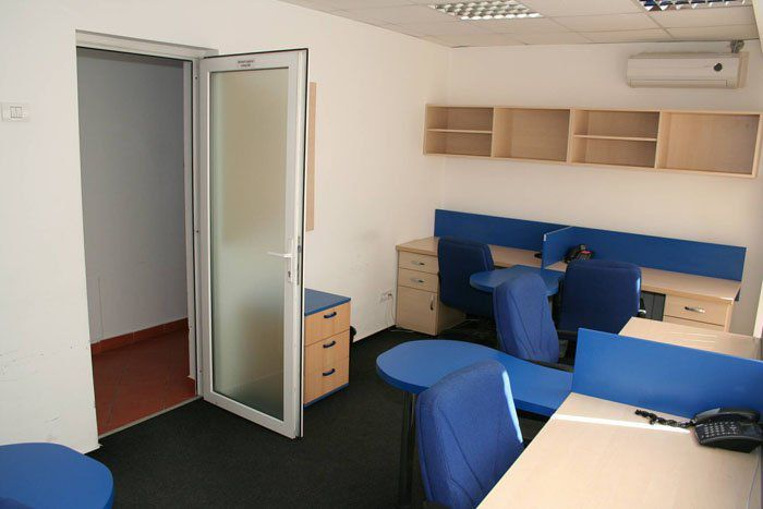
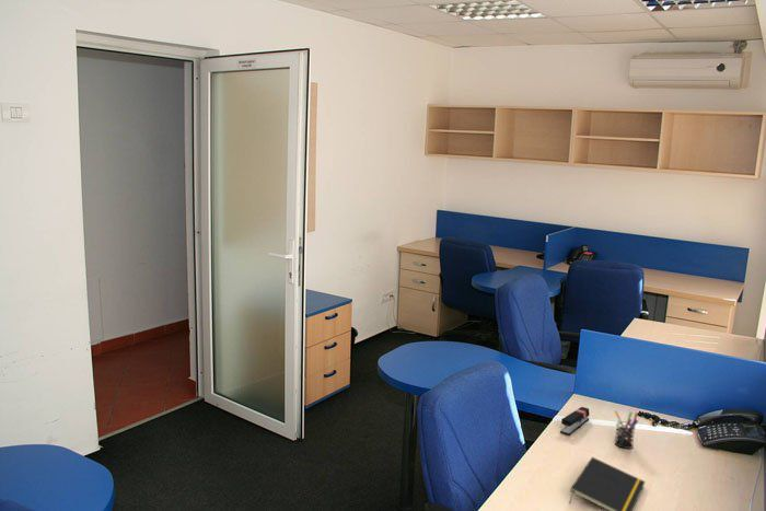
+ stapler [559,406,590,437]
+ pen holder [614,409,639,450]
+ notepad [568,456,647,511]
